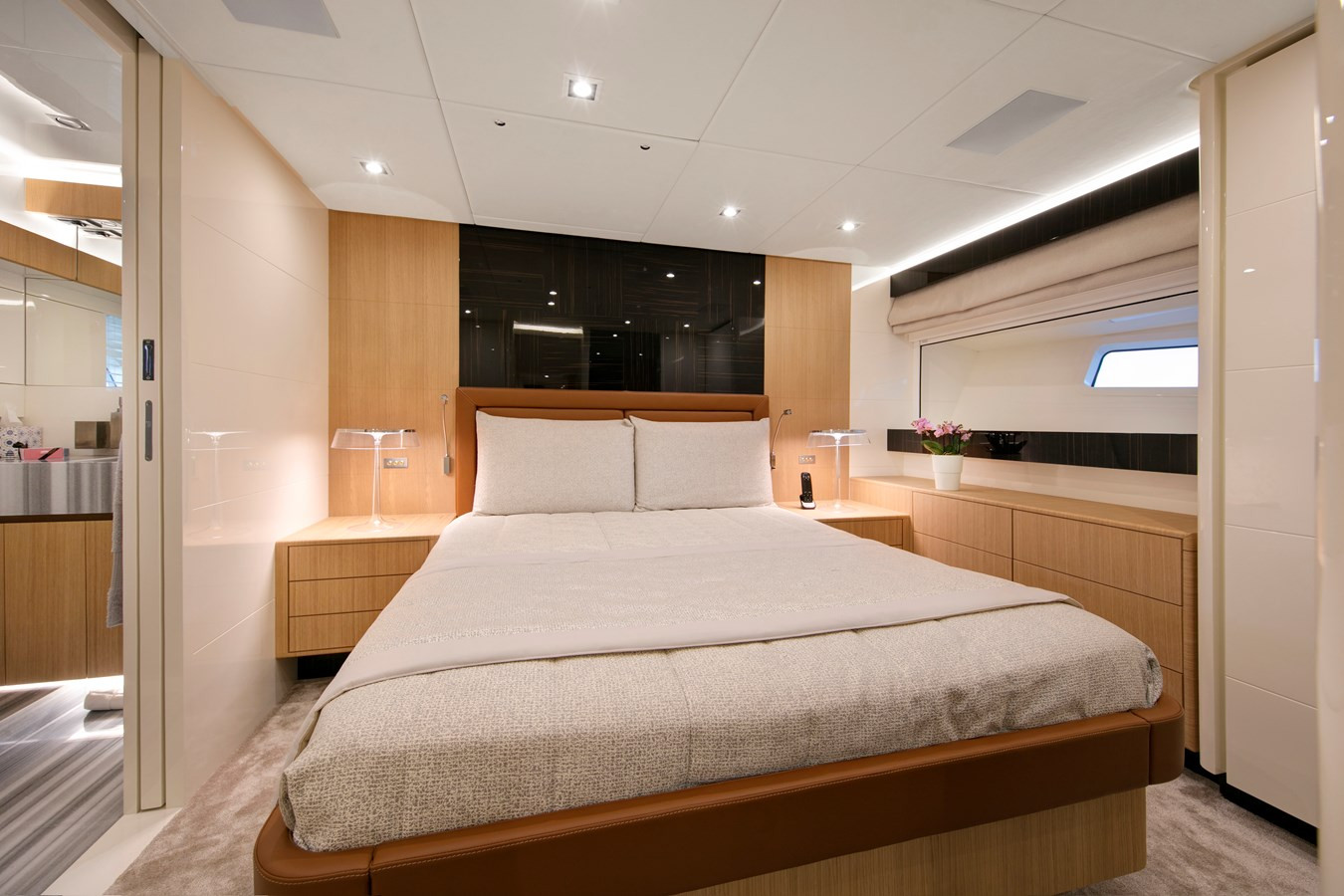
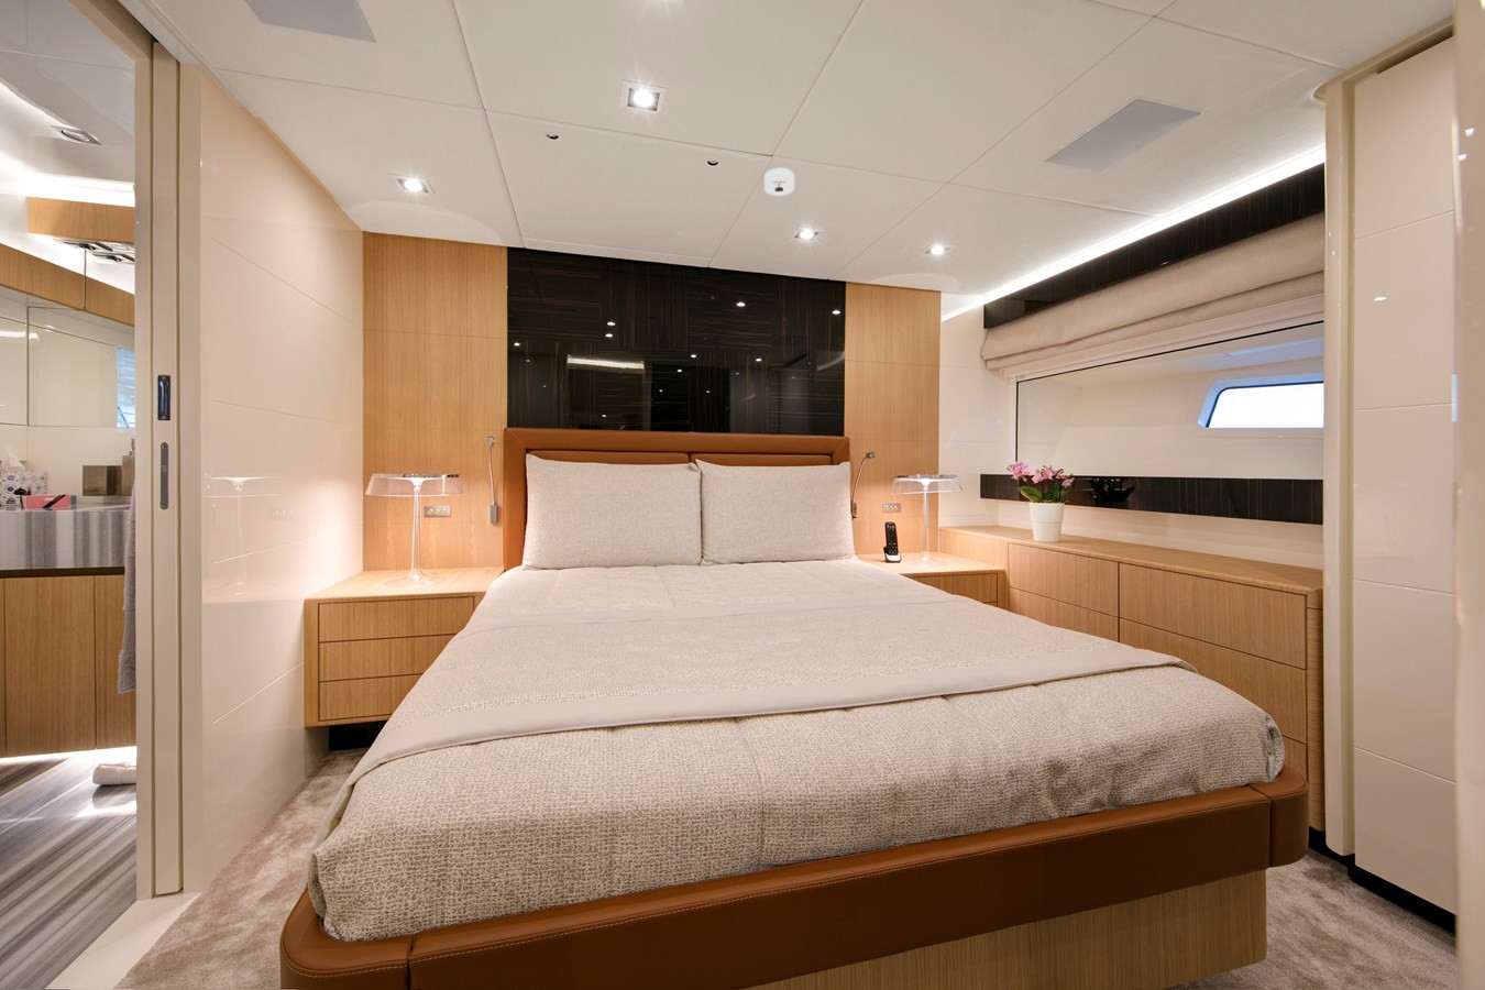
+ smoke detector [763,167,796,197]
